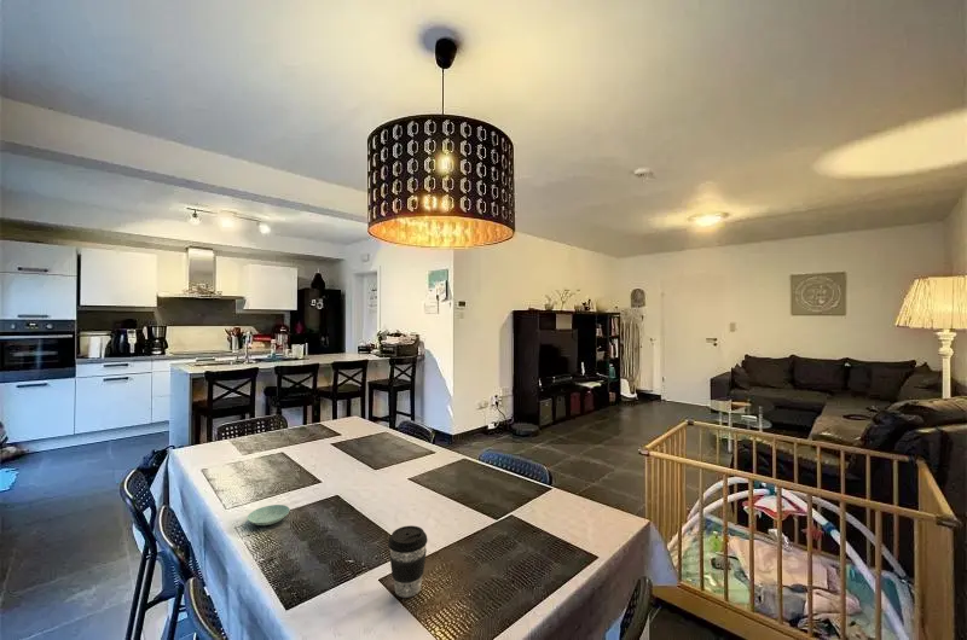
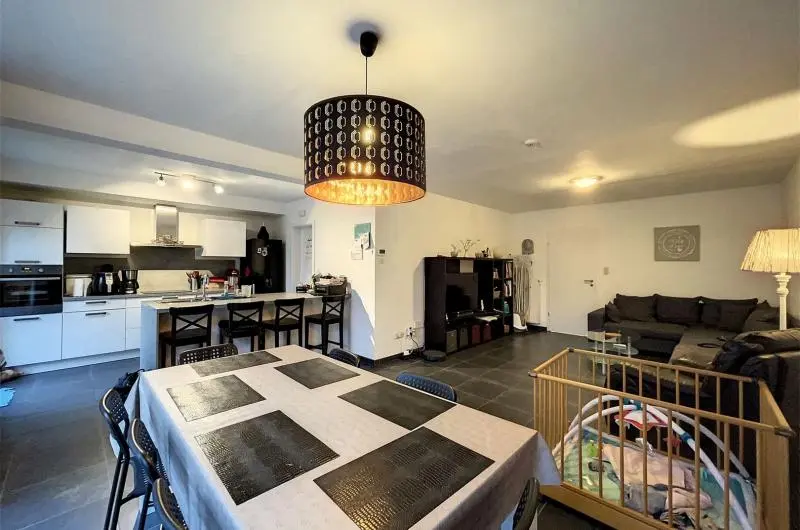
- coffee cup [387,524,429,599]
- saucer [247,504,291,526]
